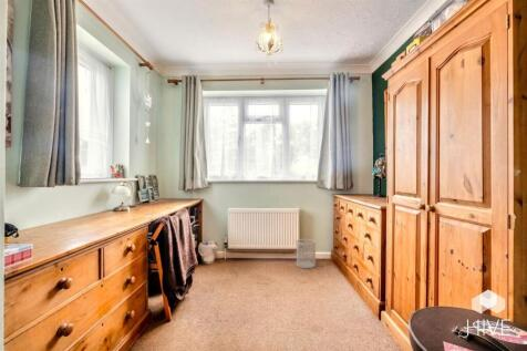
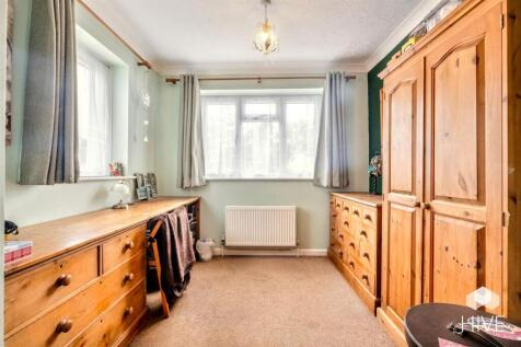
- wastebasket [296,238,317,269]
